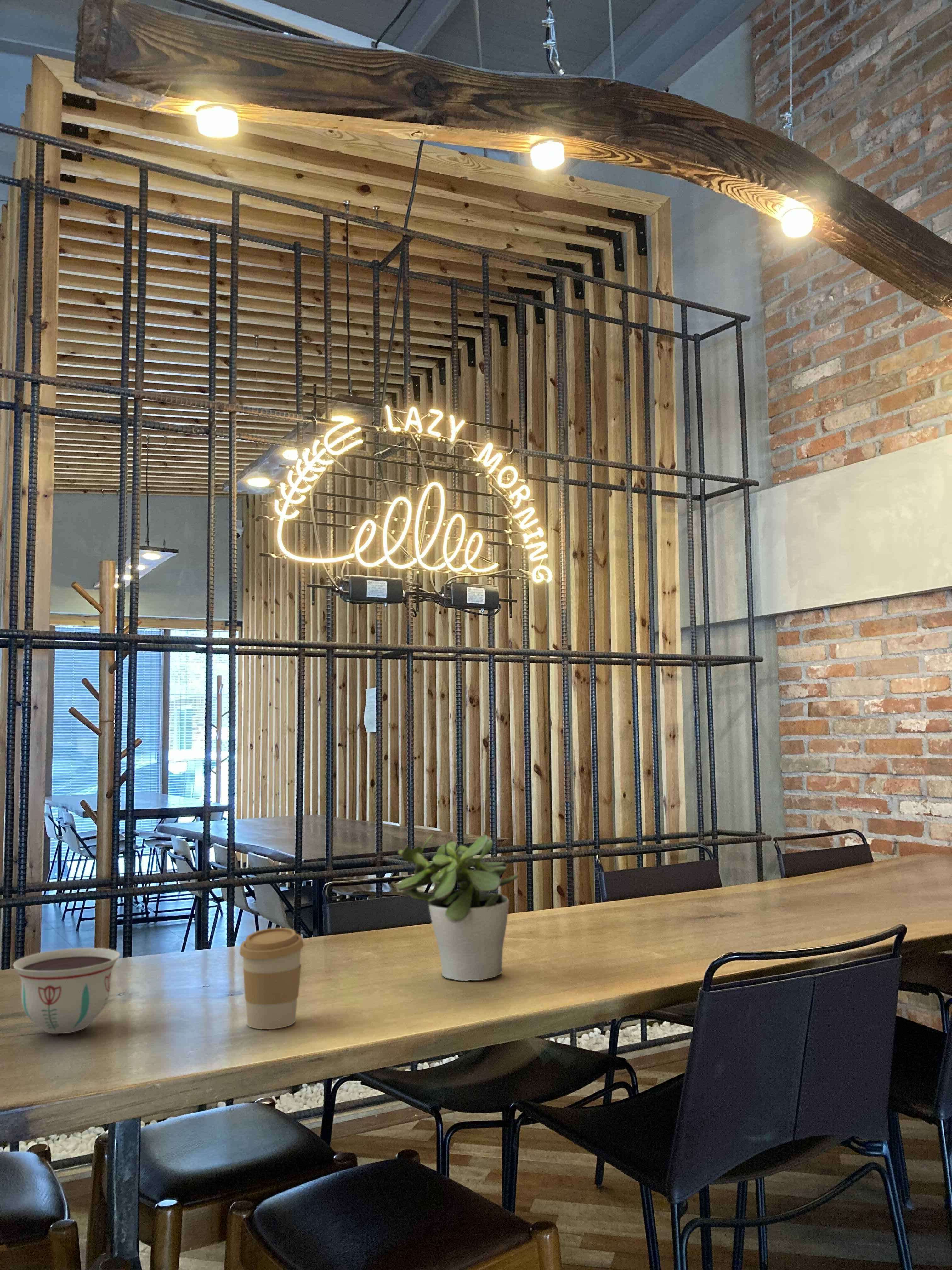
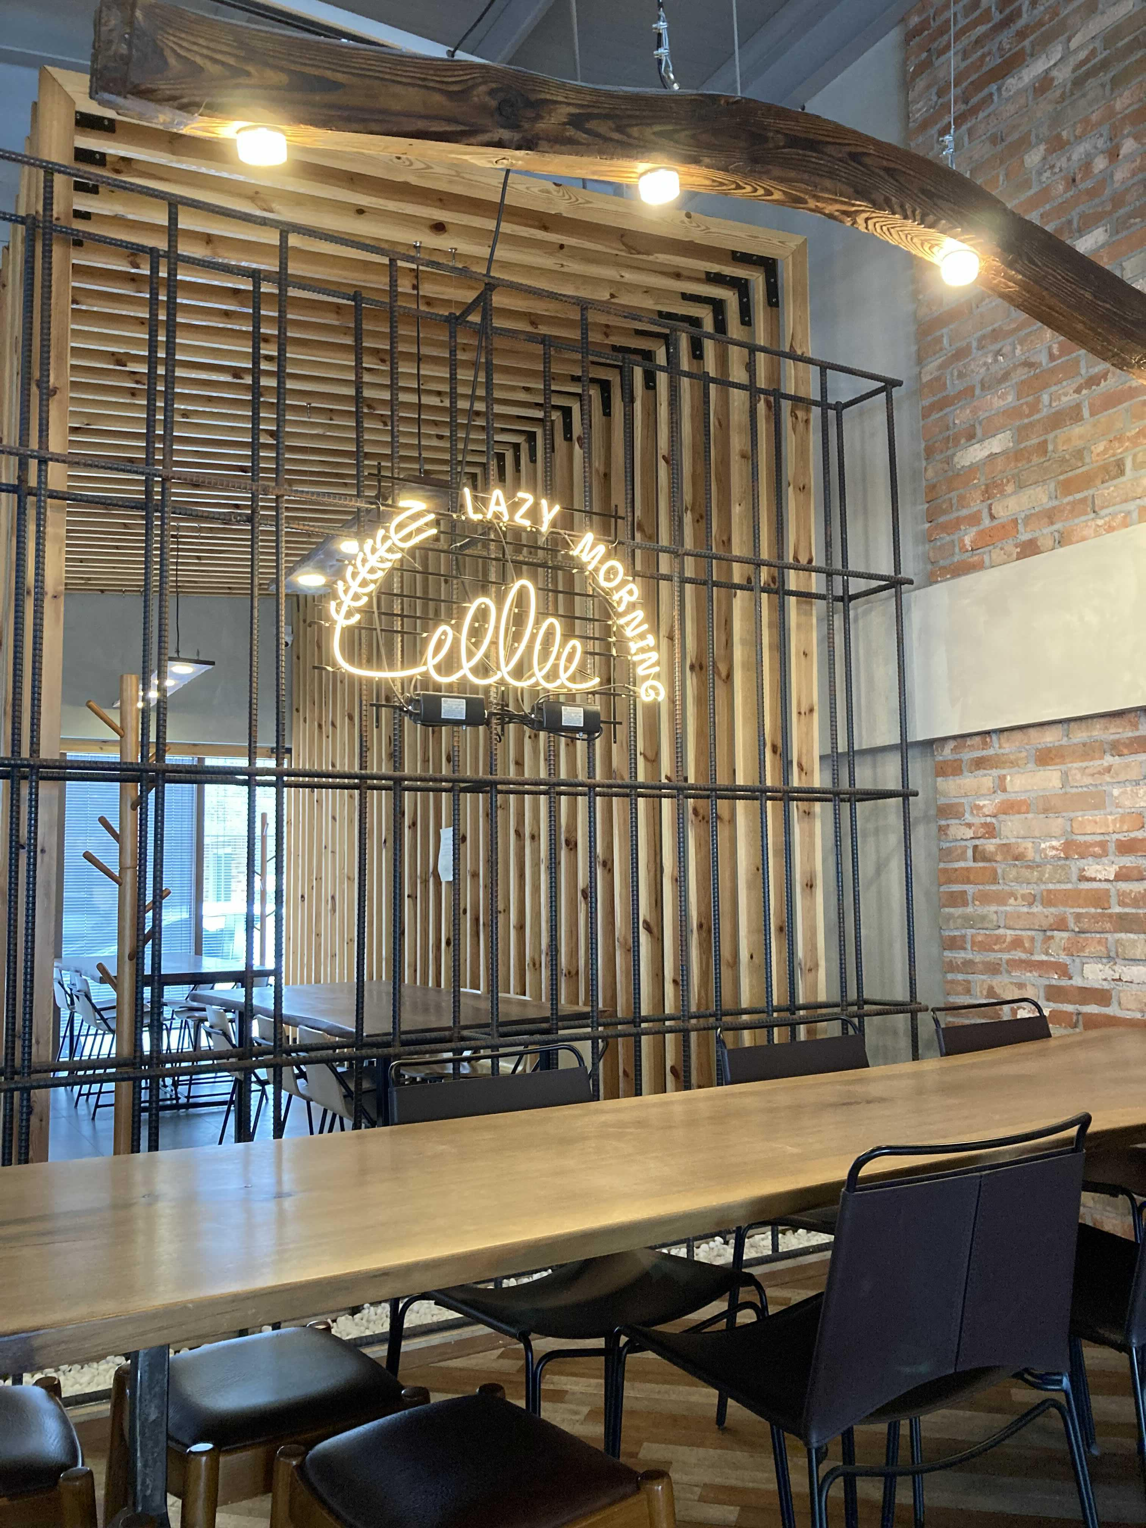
- potted plant [397,833,518,981]
- bowl [13,947,120,1034]
- coffee cup [239,927,304,1030]
